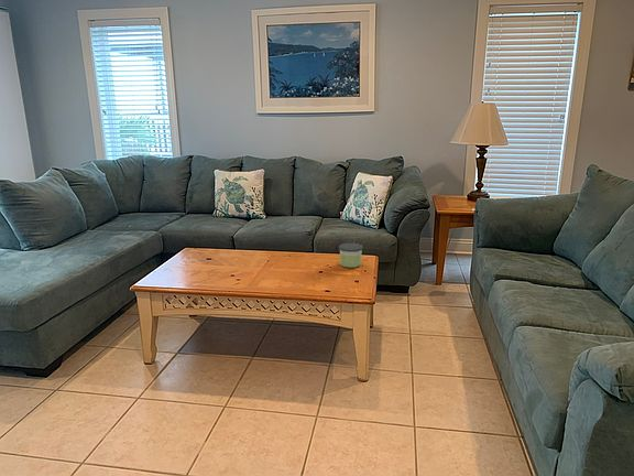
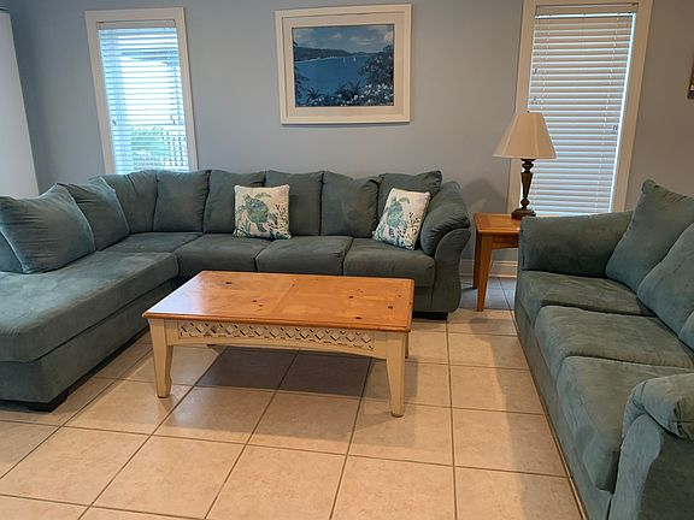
- candle [338,242,363,269]
